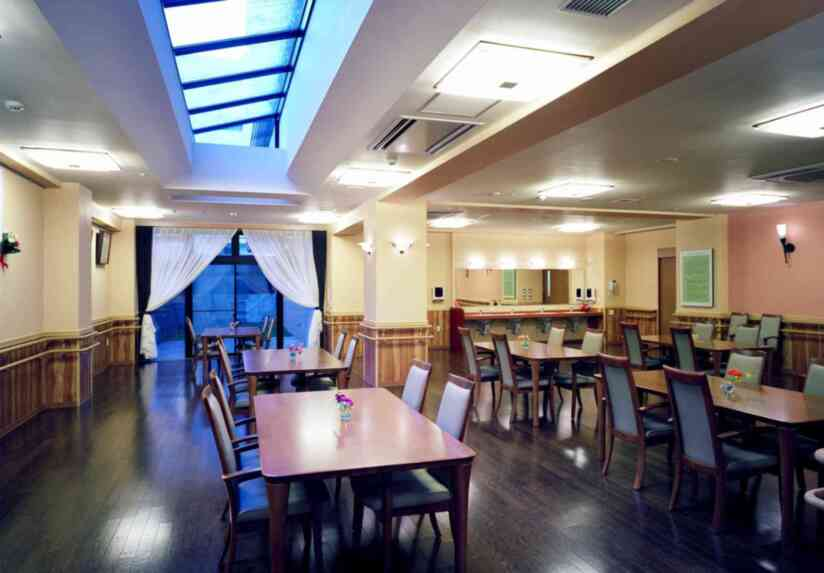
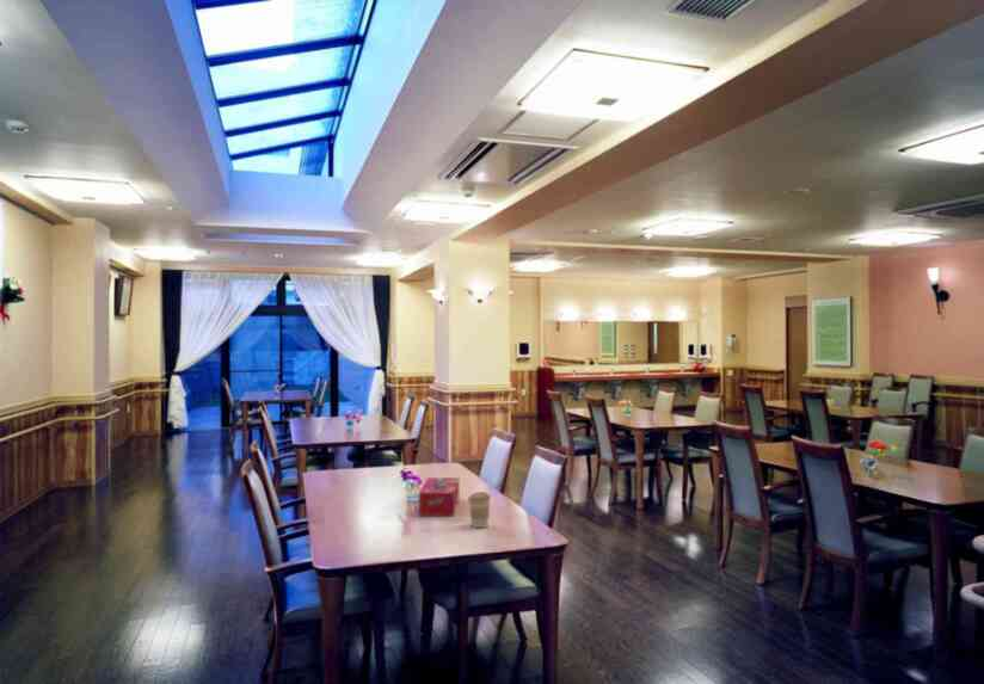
+ coffee cup [467,491,492,529]
+ tissue box [418,476,460,517]
